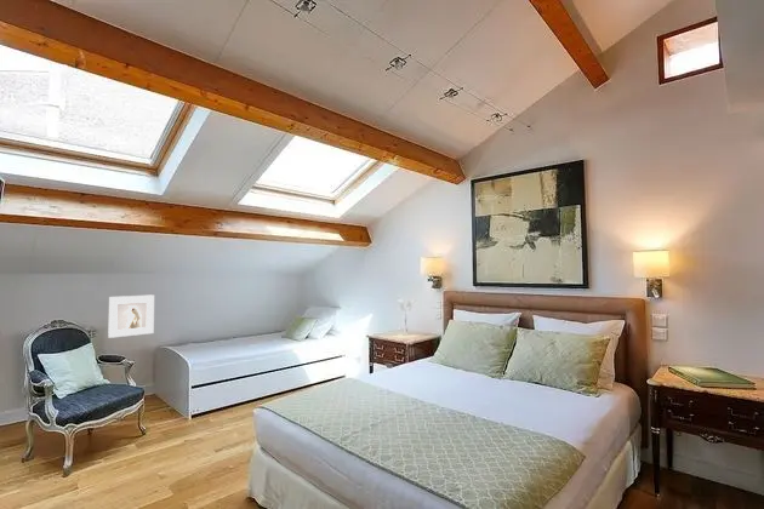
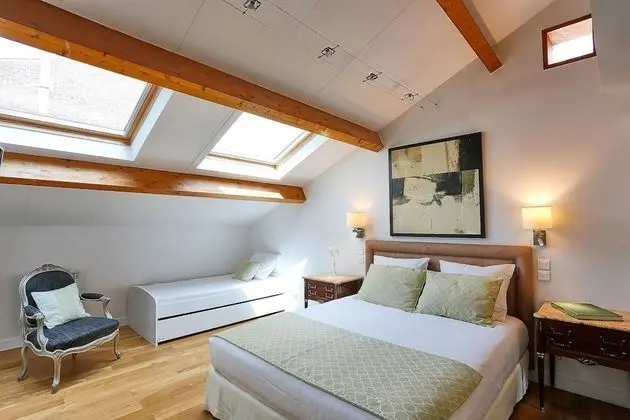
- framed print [107,293,155,339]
